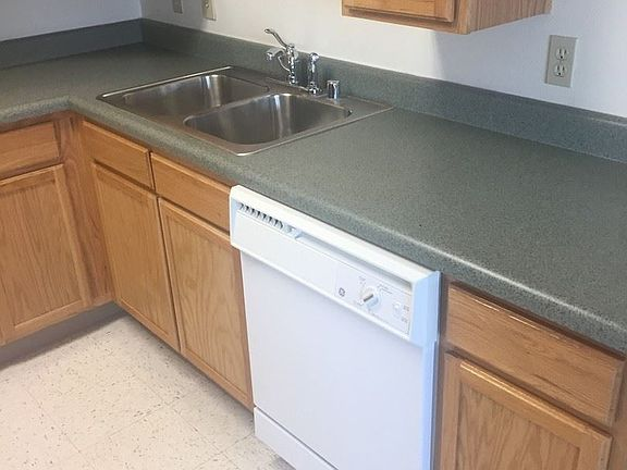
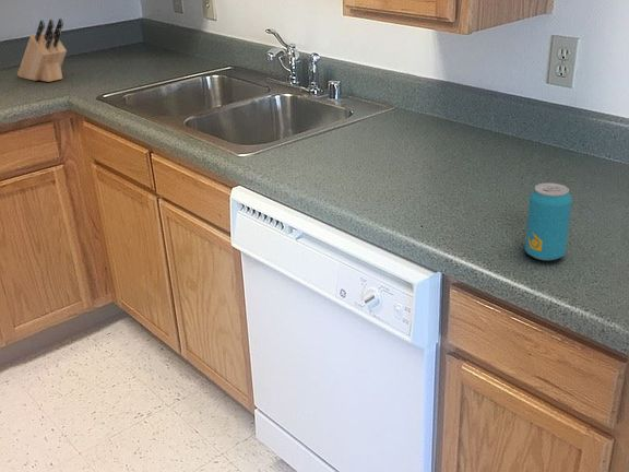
+ beverage can [524,181,573,261]
+ knife block [16,17,68,83]
